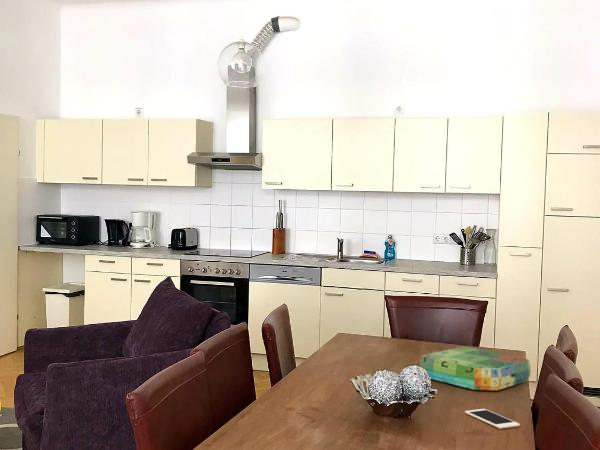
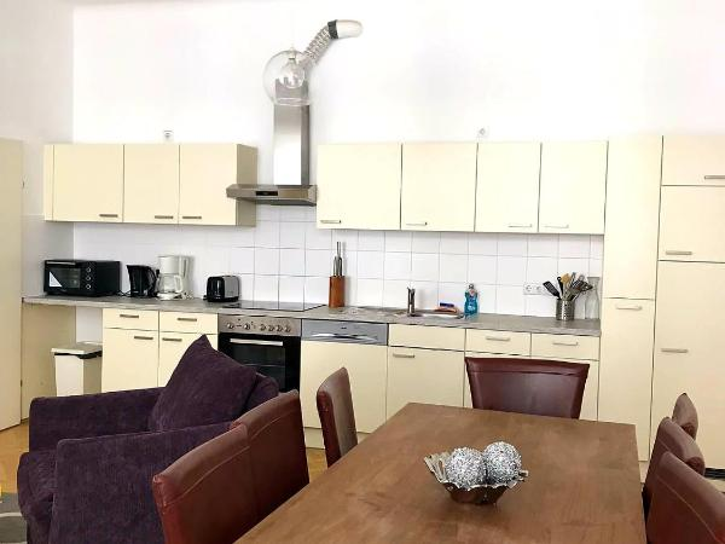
- board game [419,346,531,392]
- cell phone [464,408,521,430]
